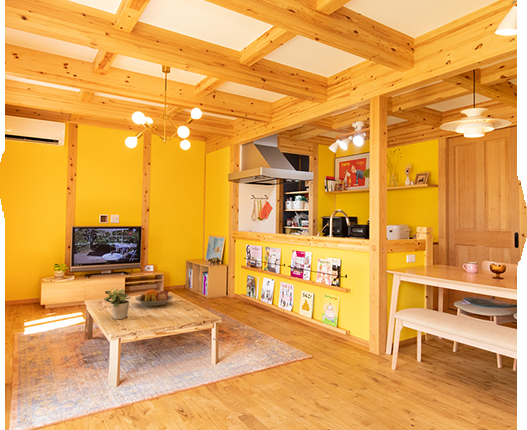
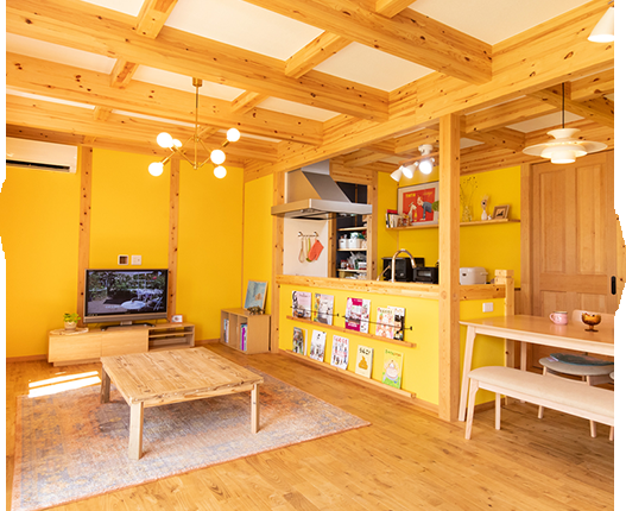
- fruit bowl [135,288,174,307]
- potted plant [103,287,132,320]
